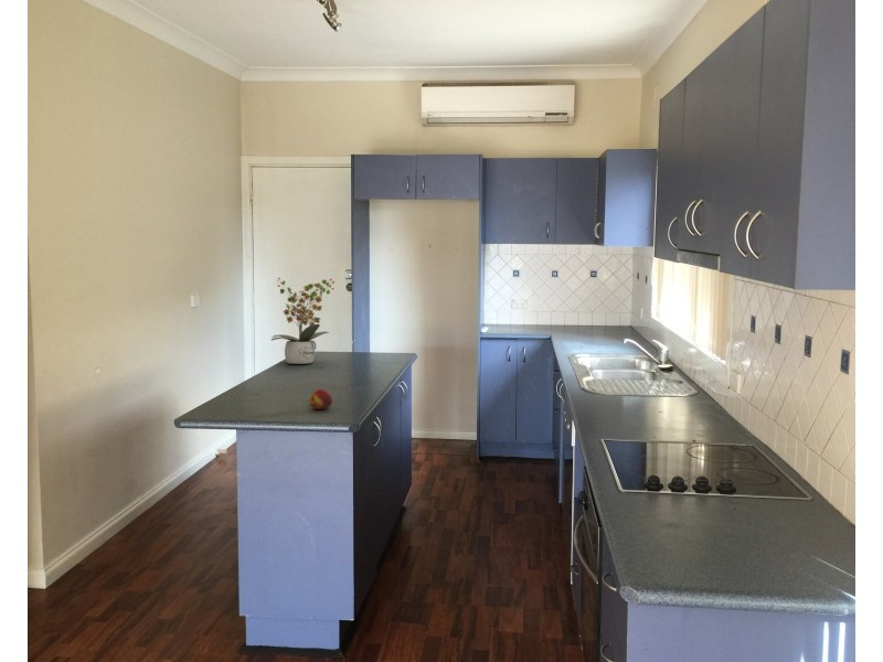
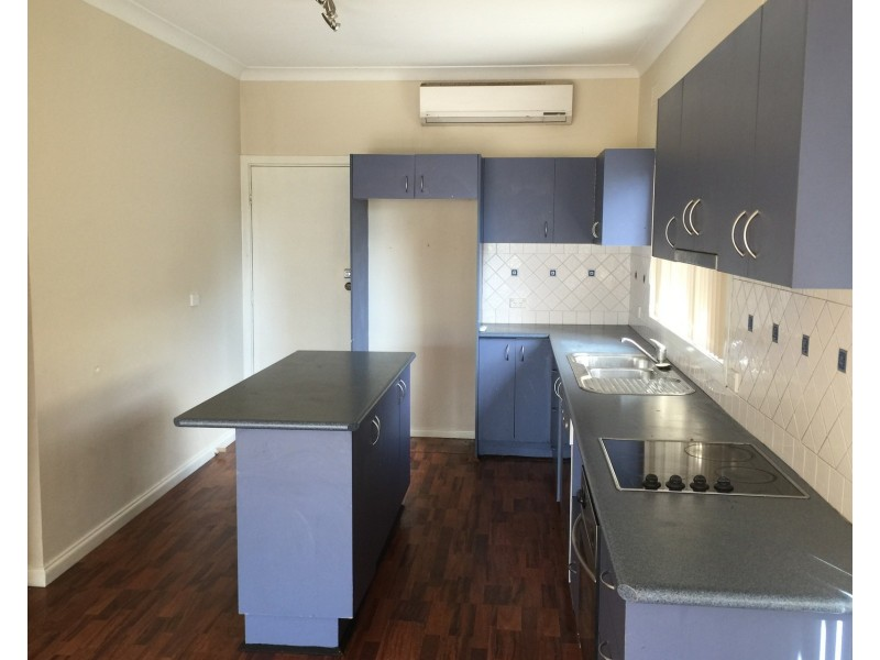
- fruit [308,388,333,410]
- potted plant [270,276,336,365]
